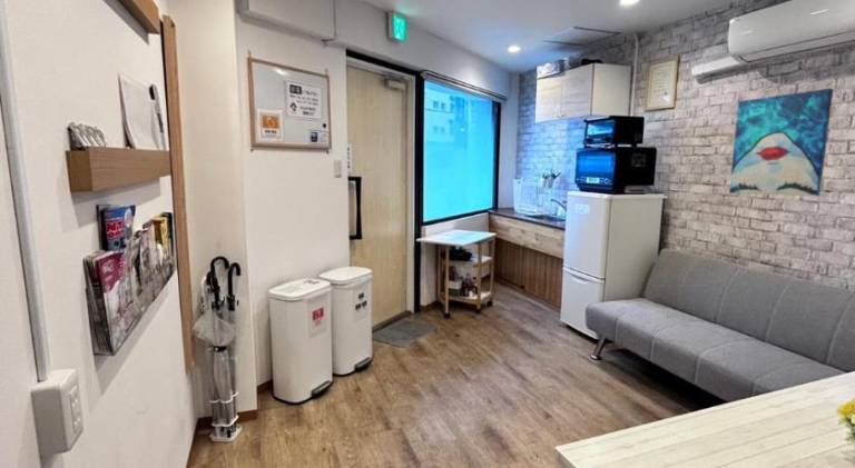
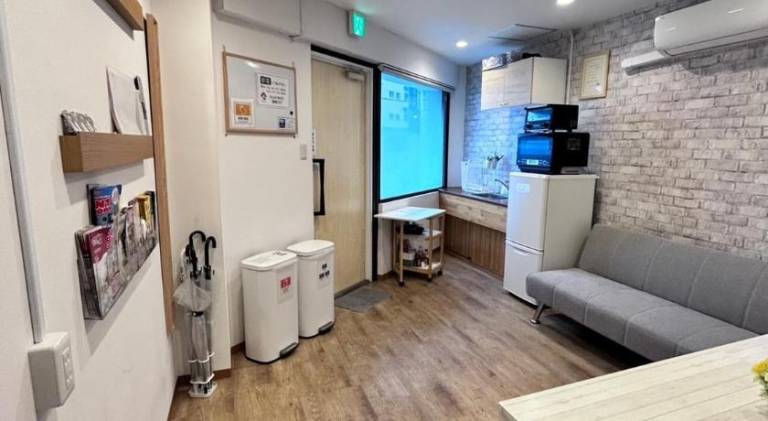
- wall art [728,87,835,197]
